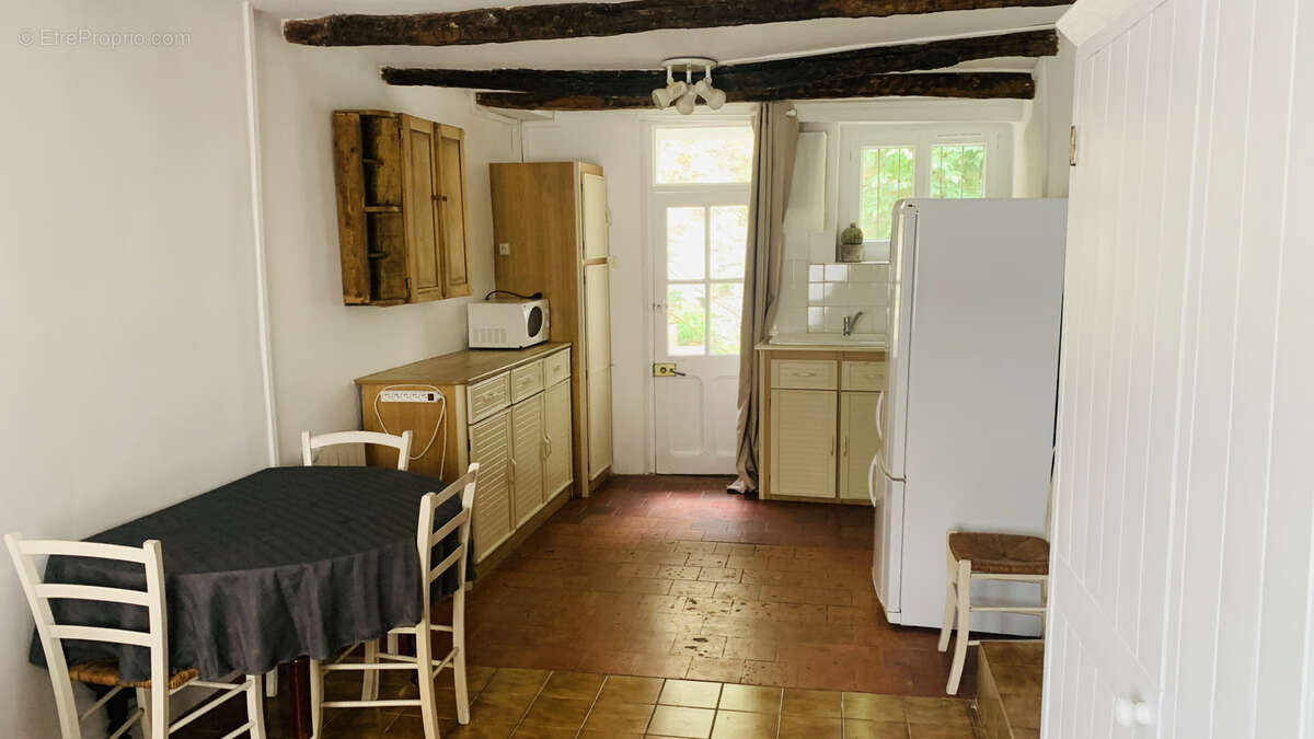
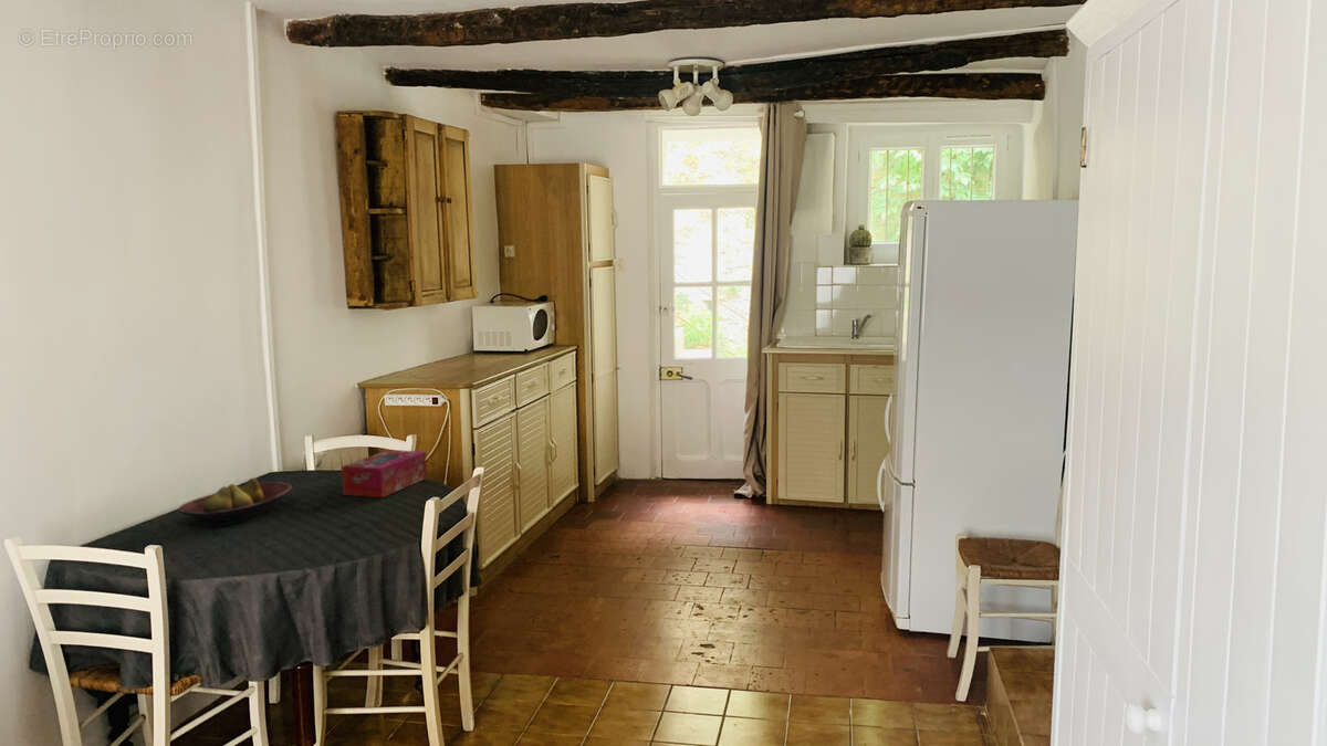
+ tissue box [341,449,428,498]
+ fruit bowl [177,477,294,528]
